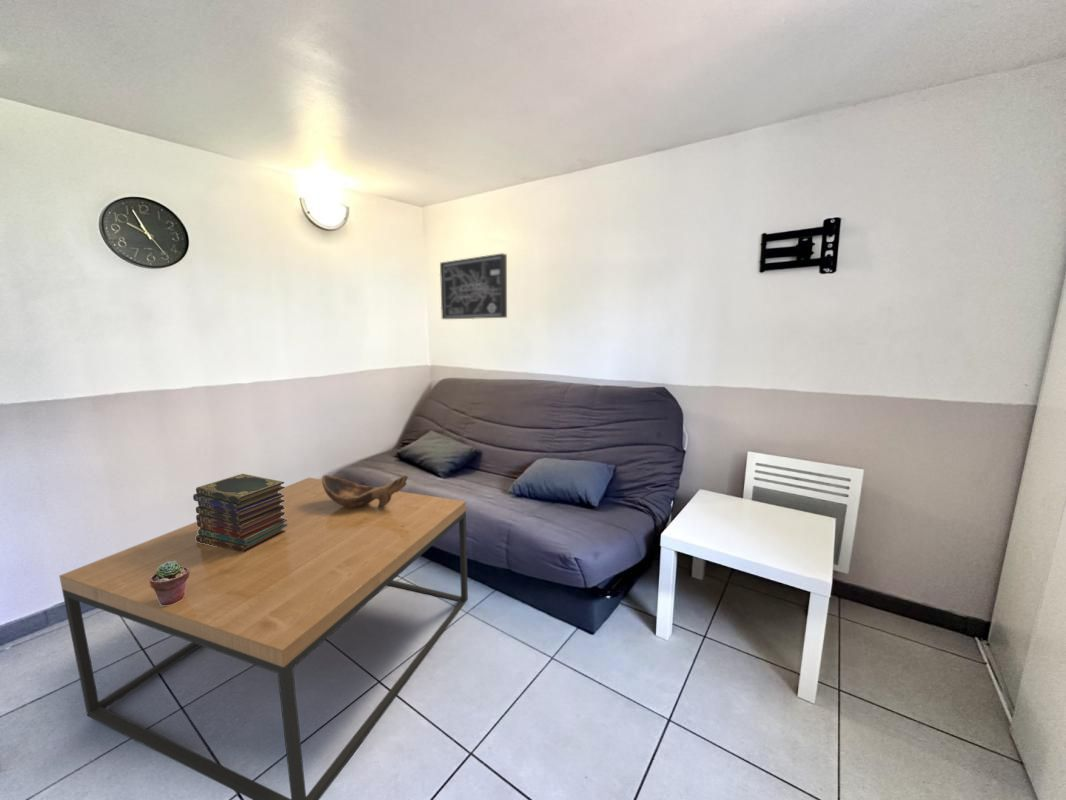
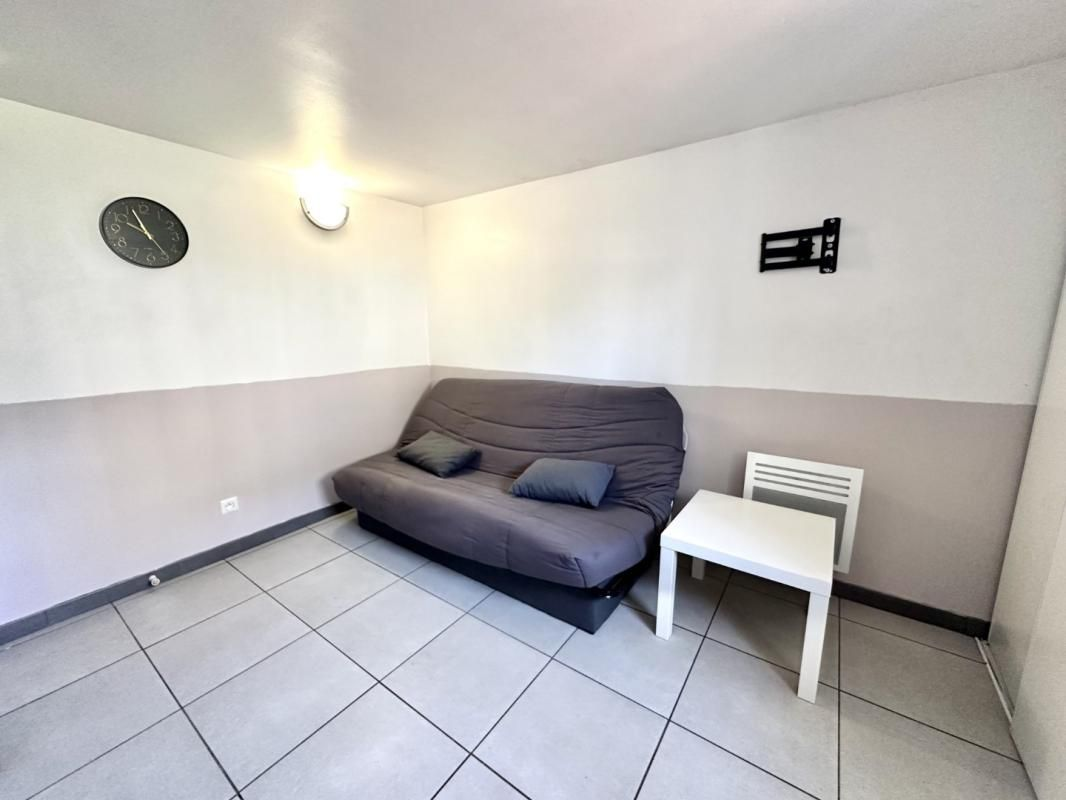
- coffee table [58,477,469,800]
- book stack [192,473,288,553]
- potted succulent [150,561,190,606]
- decorative bowl [321,474,409,508]
- wall art [439,252,508,320]
